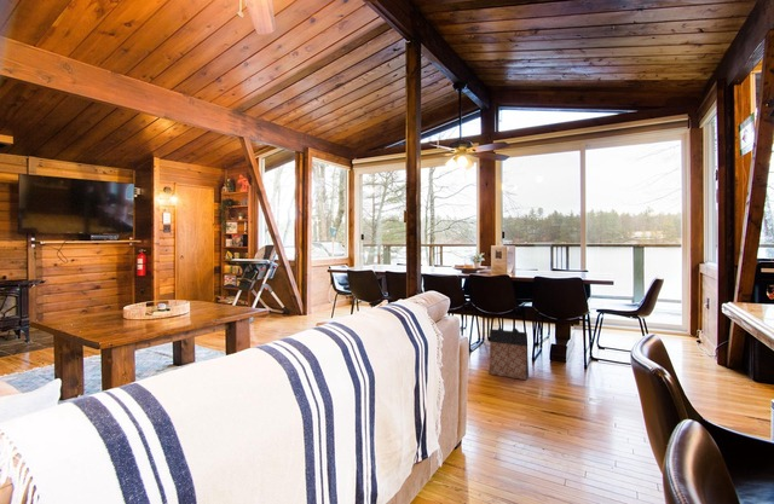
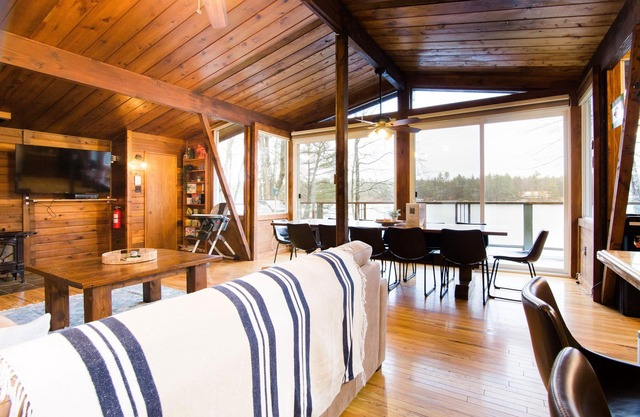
- bag [487,326,530,381]
